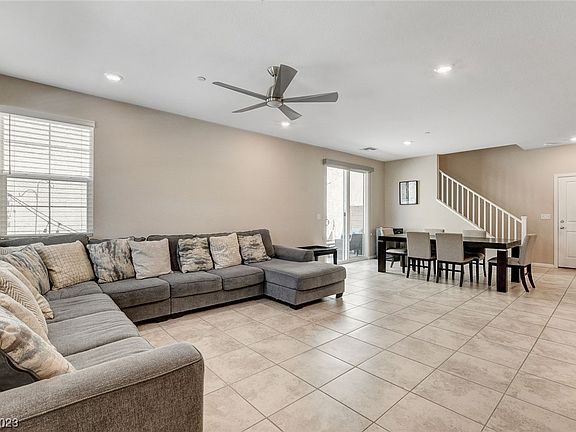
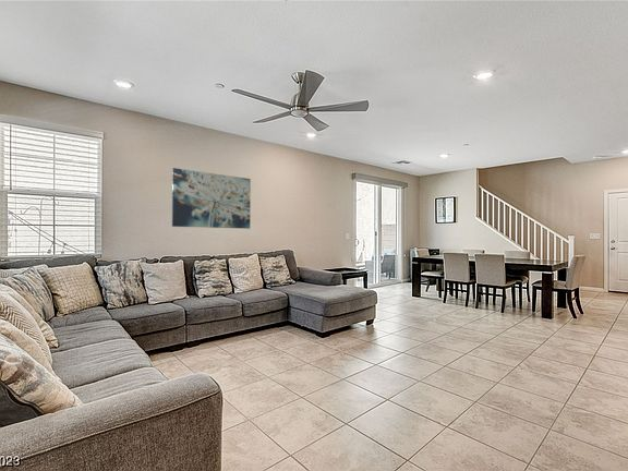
+ wall art [171,167,252,230]
